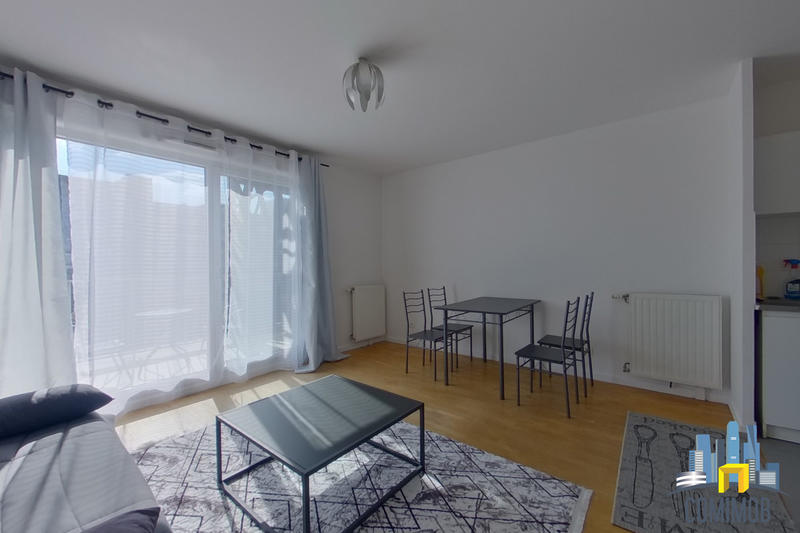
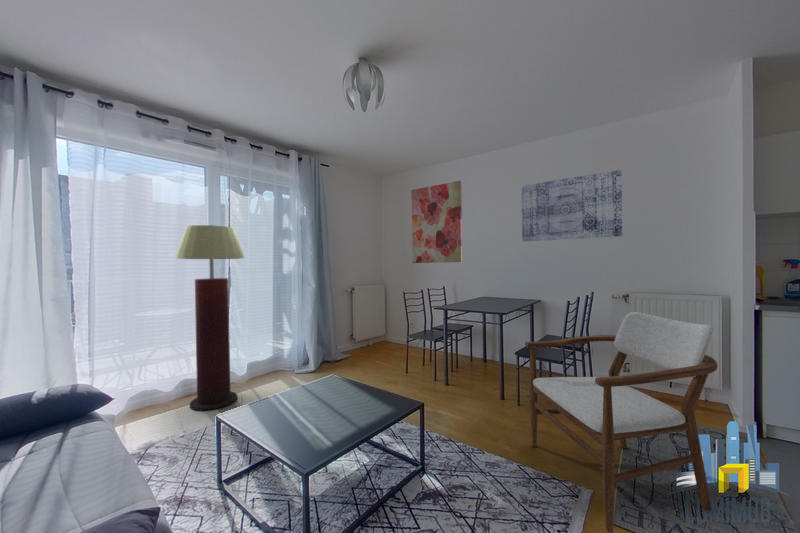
+ floor lamp [174,224,246,411]
+ armchair [524,311,718,533]
+ wall art [520,169,623,243]
+ wall art [410,180,463,264]
